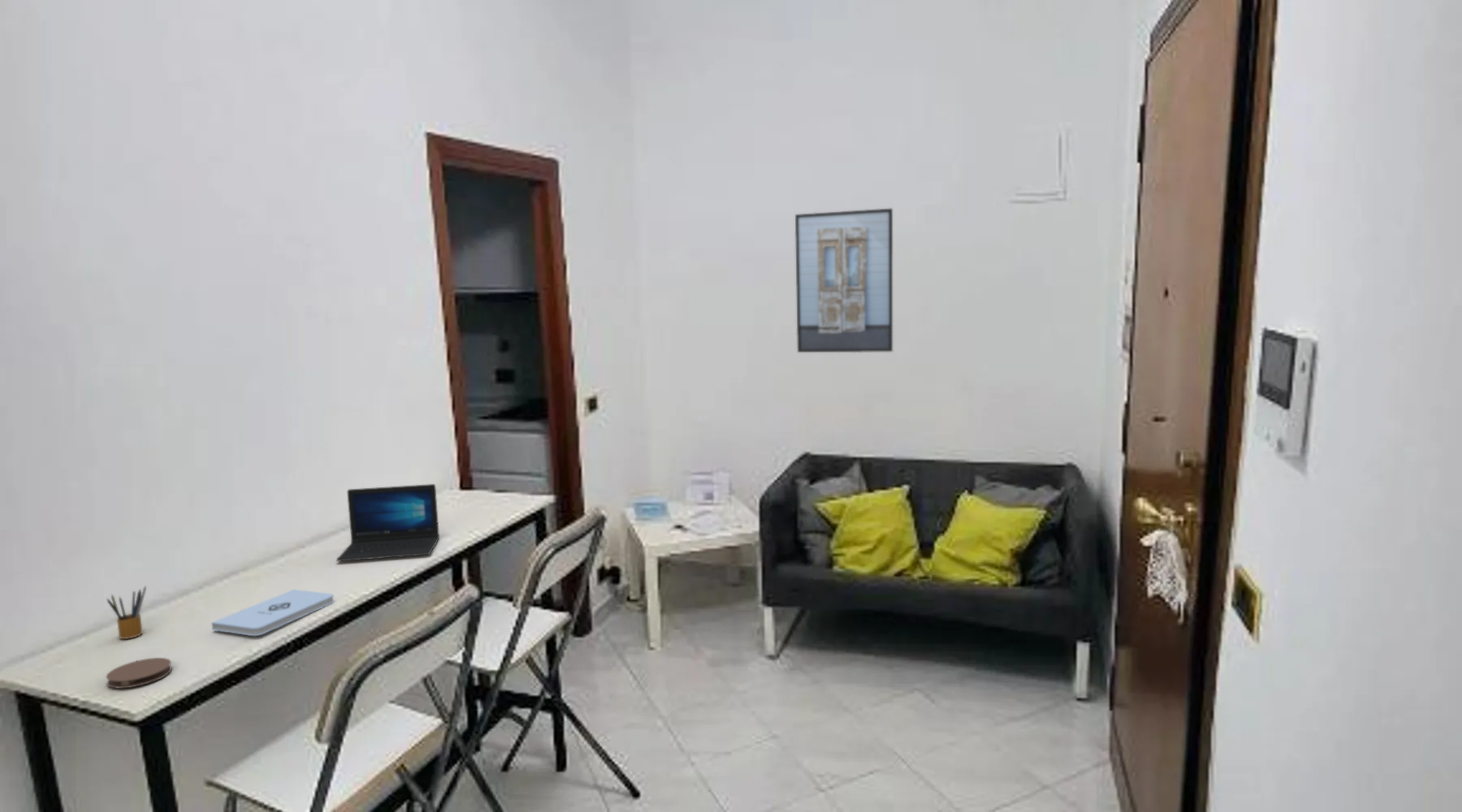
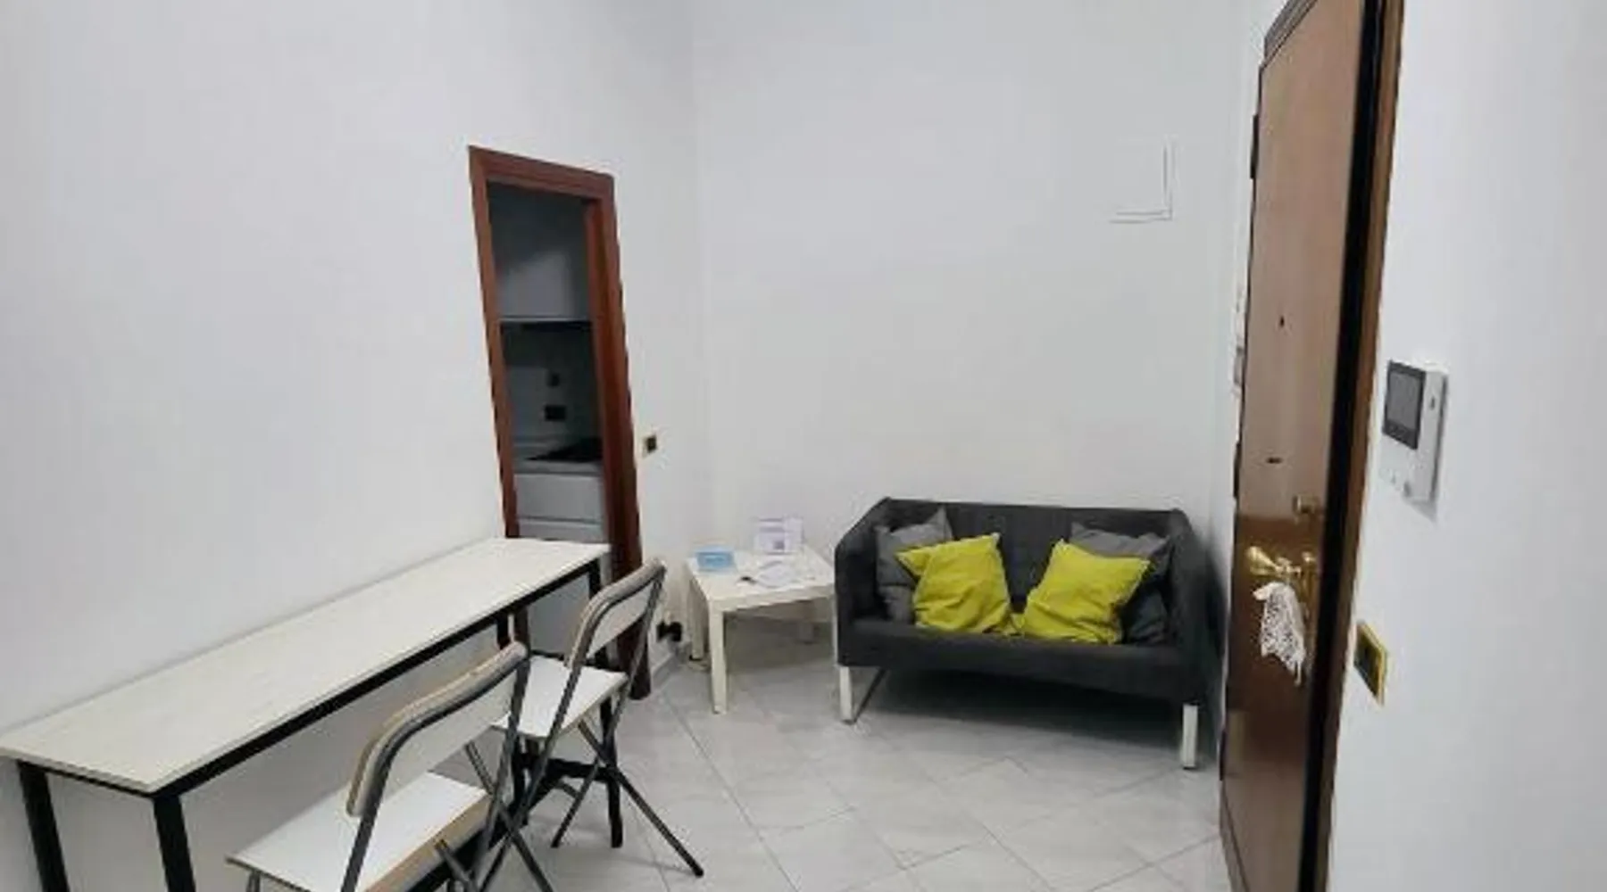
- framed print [794,208,893,353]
- pencil box [106,585,147,640]
- notepad [210,589,335,637]
- laptop [335,483,440,562]
- coaster [106,657,173,689]
